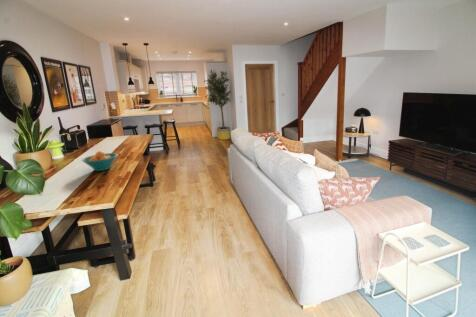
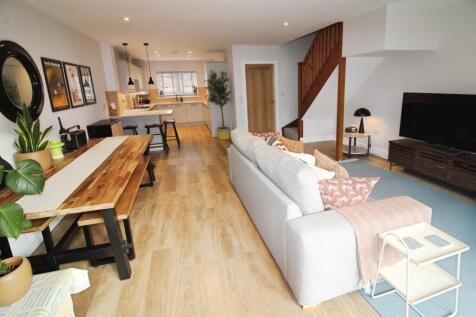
- fruit bowl [81,150,118,172]
